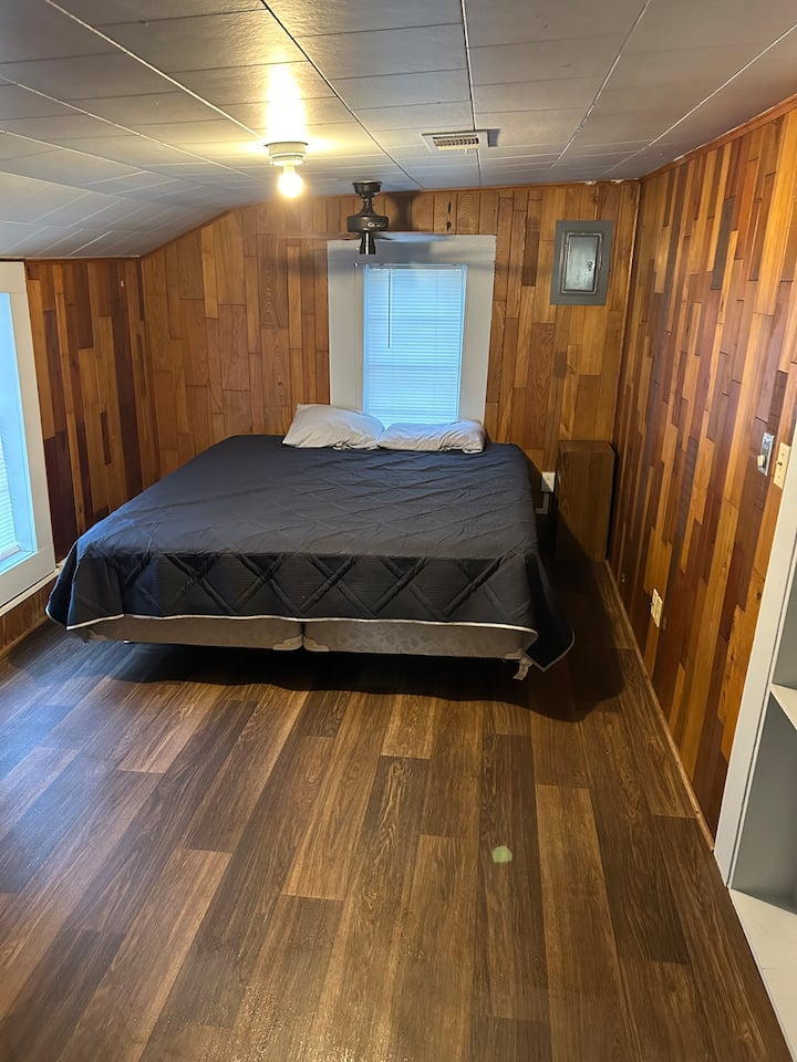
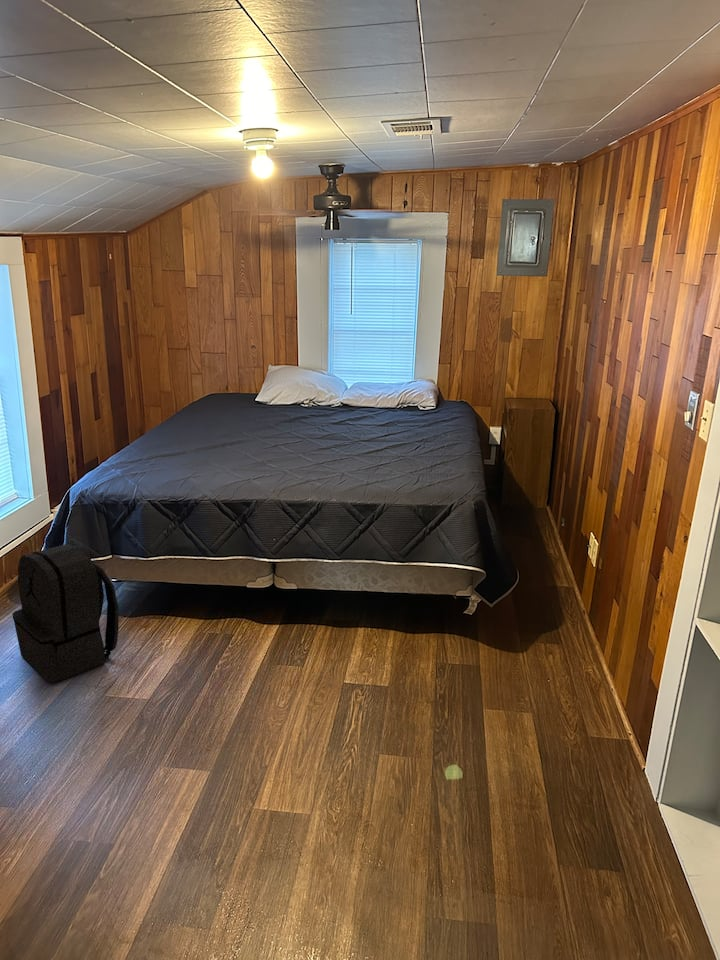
+ backpack [12,543,120,683]
